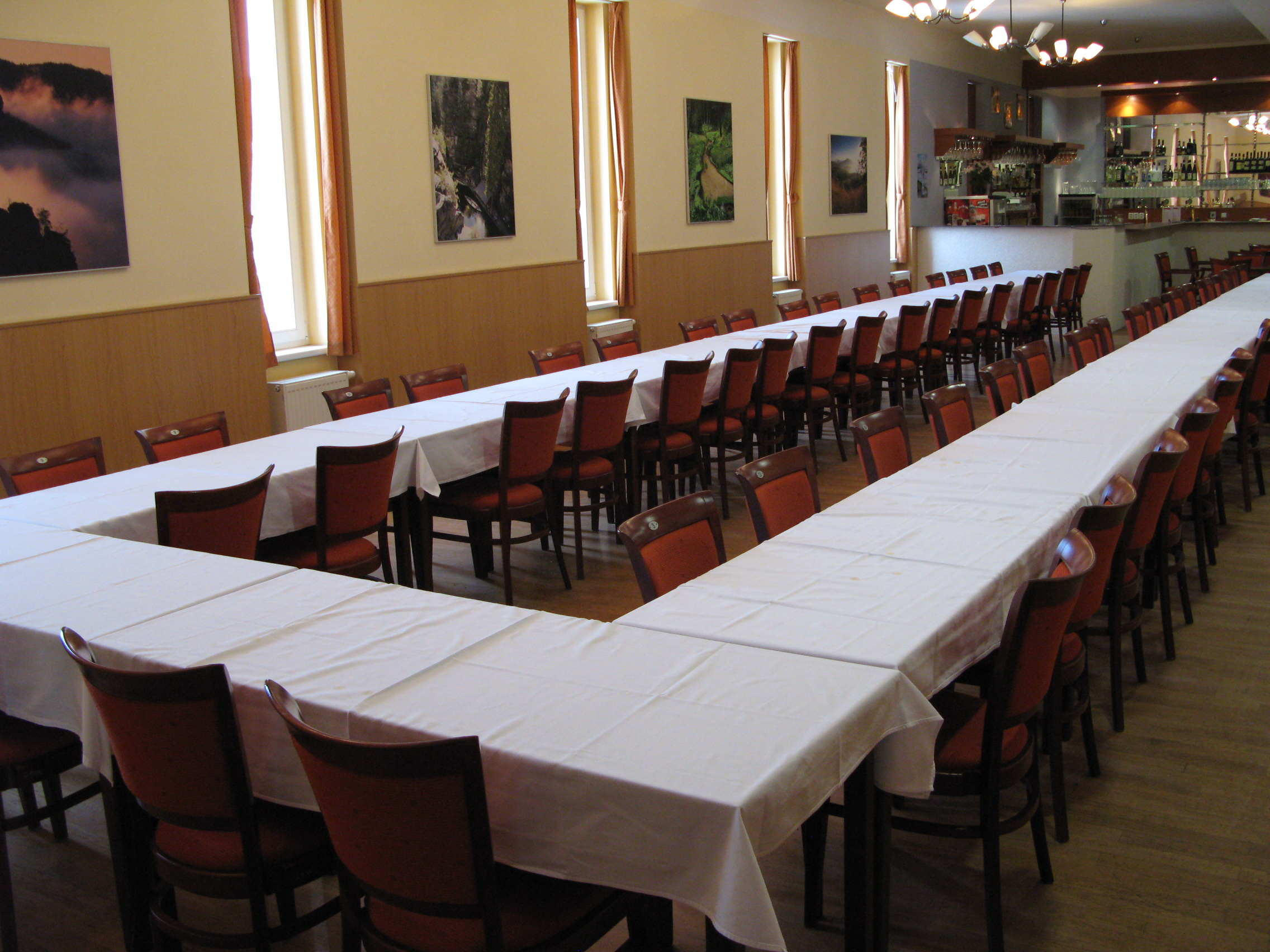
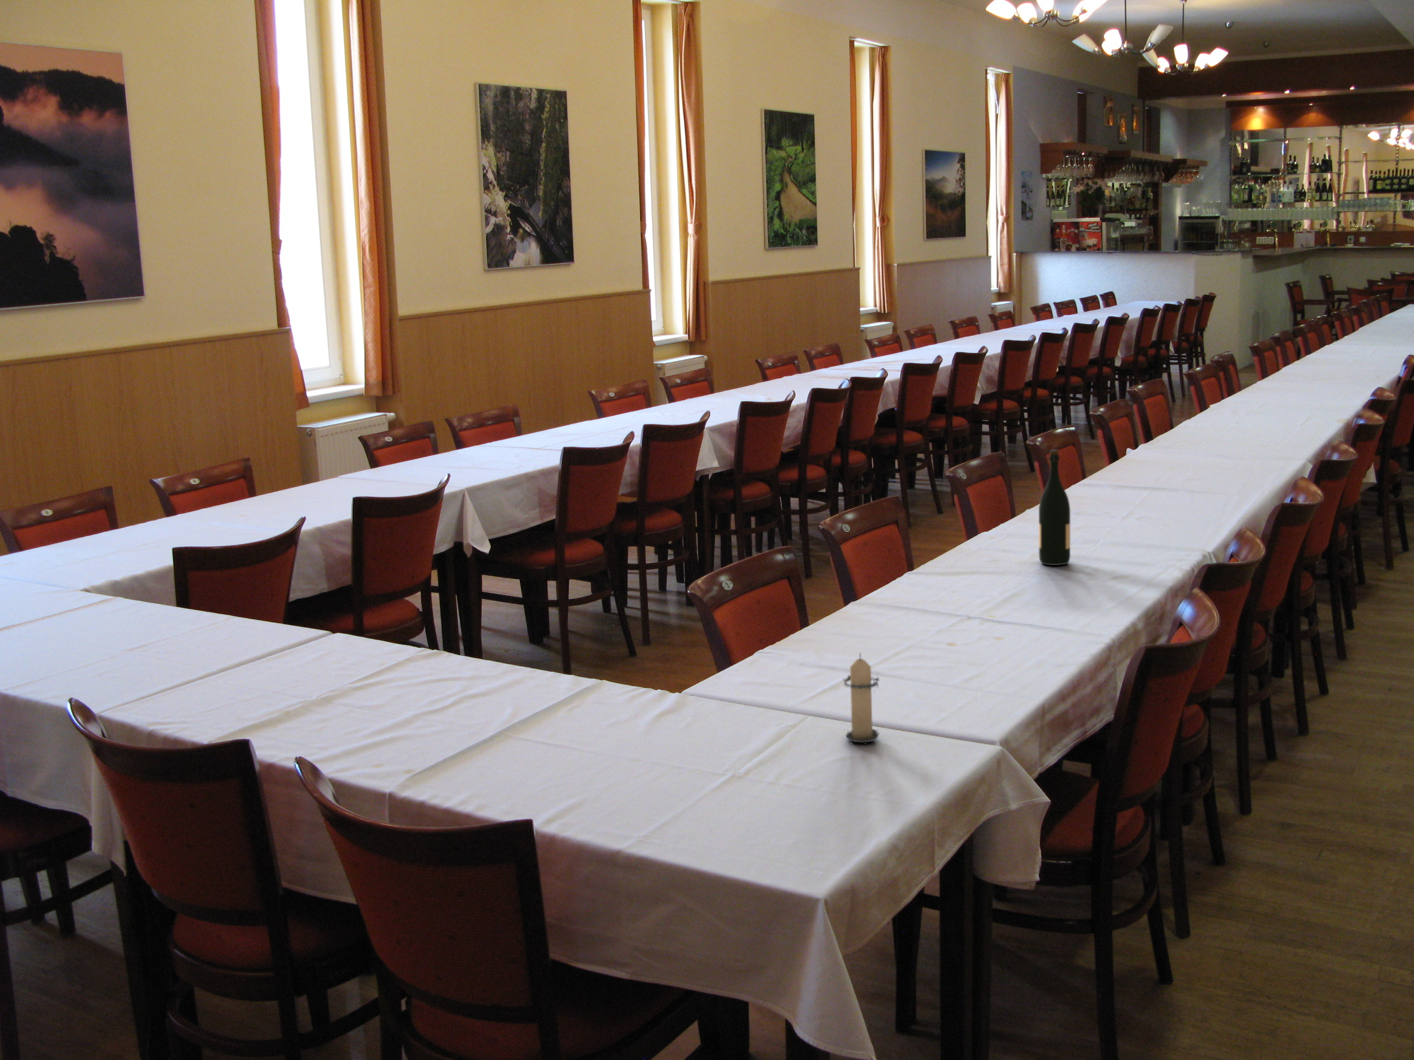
+ wine bottle [1038,449,1071,566]
+ candle [842,652,882,744]
